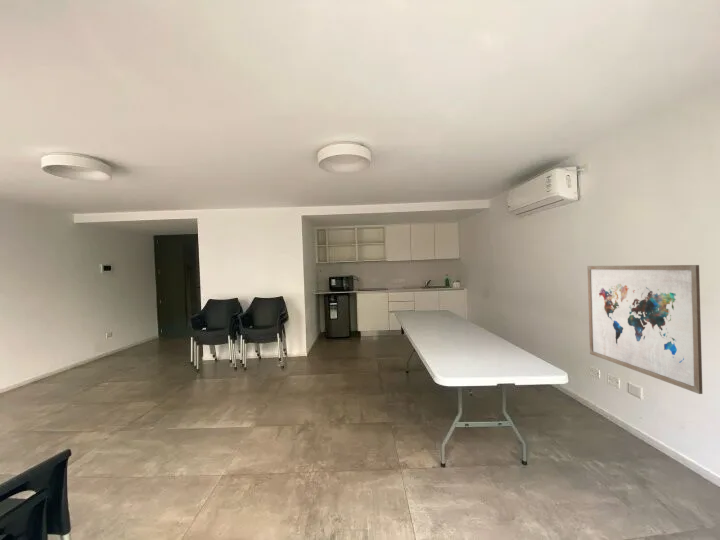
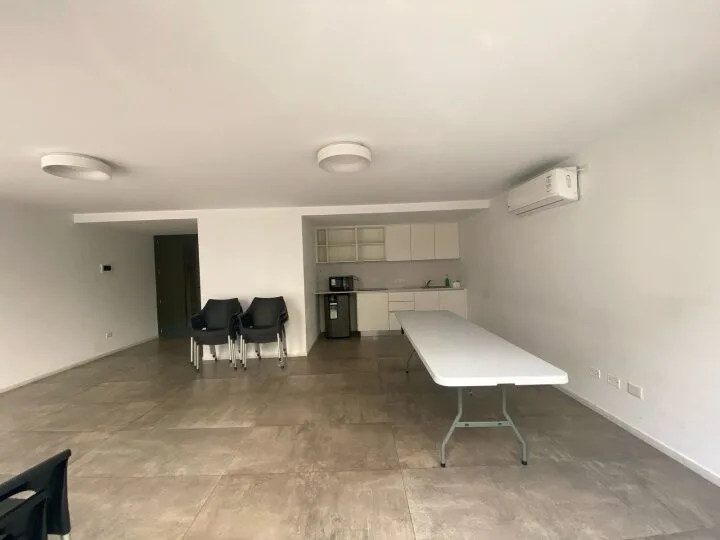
- wall art [587,264,703,395]
